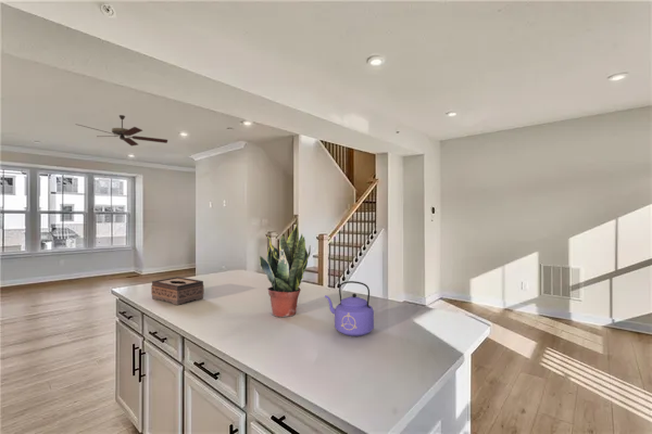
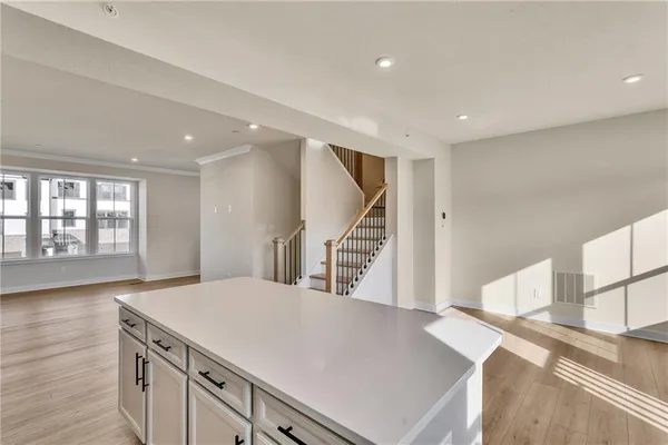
- ceiling fan [74,114,168,146]
- kettle [324,280,375,337]
- tissue box [150,276,205,306]
- potted plant [259,222,312,318]
